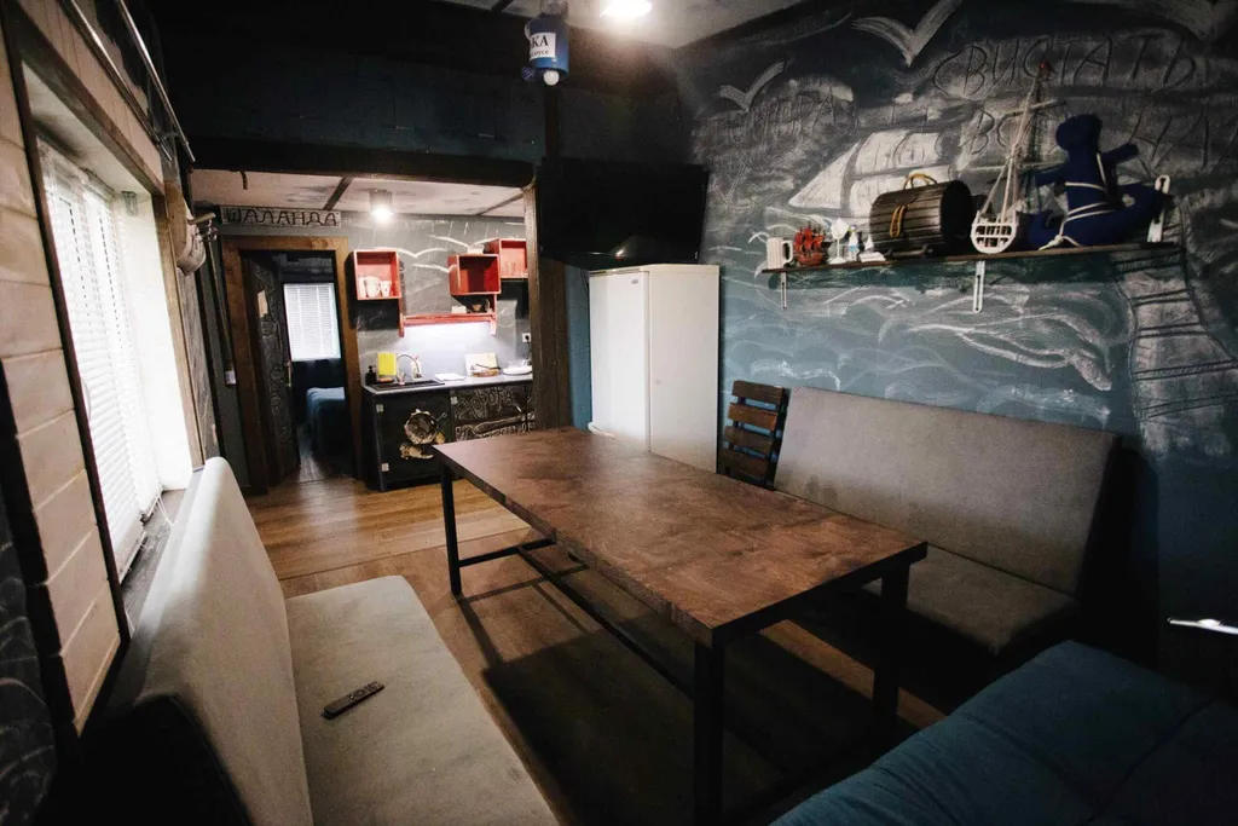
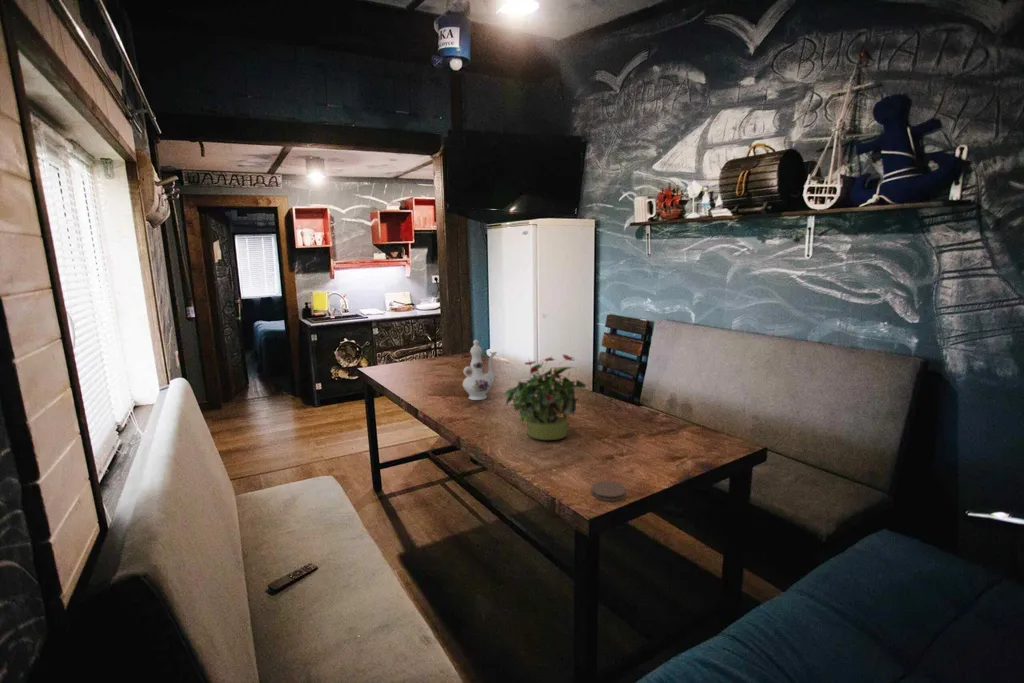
+ chinaware [462,339,498,401]
+ potted plant [503,354,587,441]
+ coaster [590,480,627,502]
